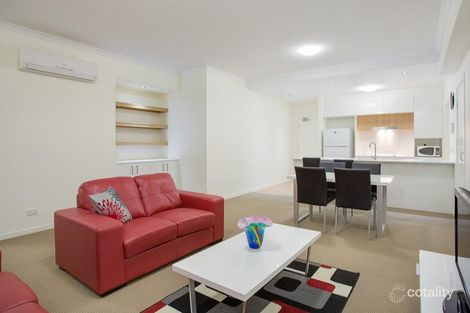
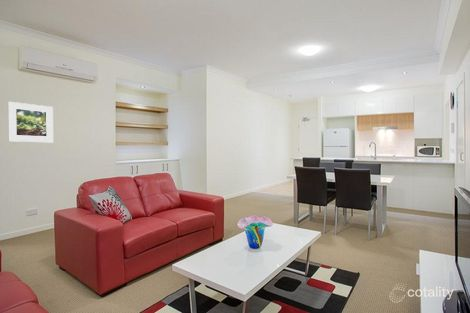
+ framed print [7,101,54,143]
